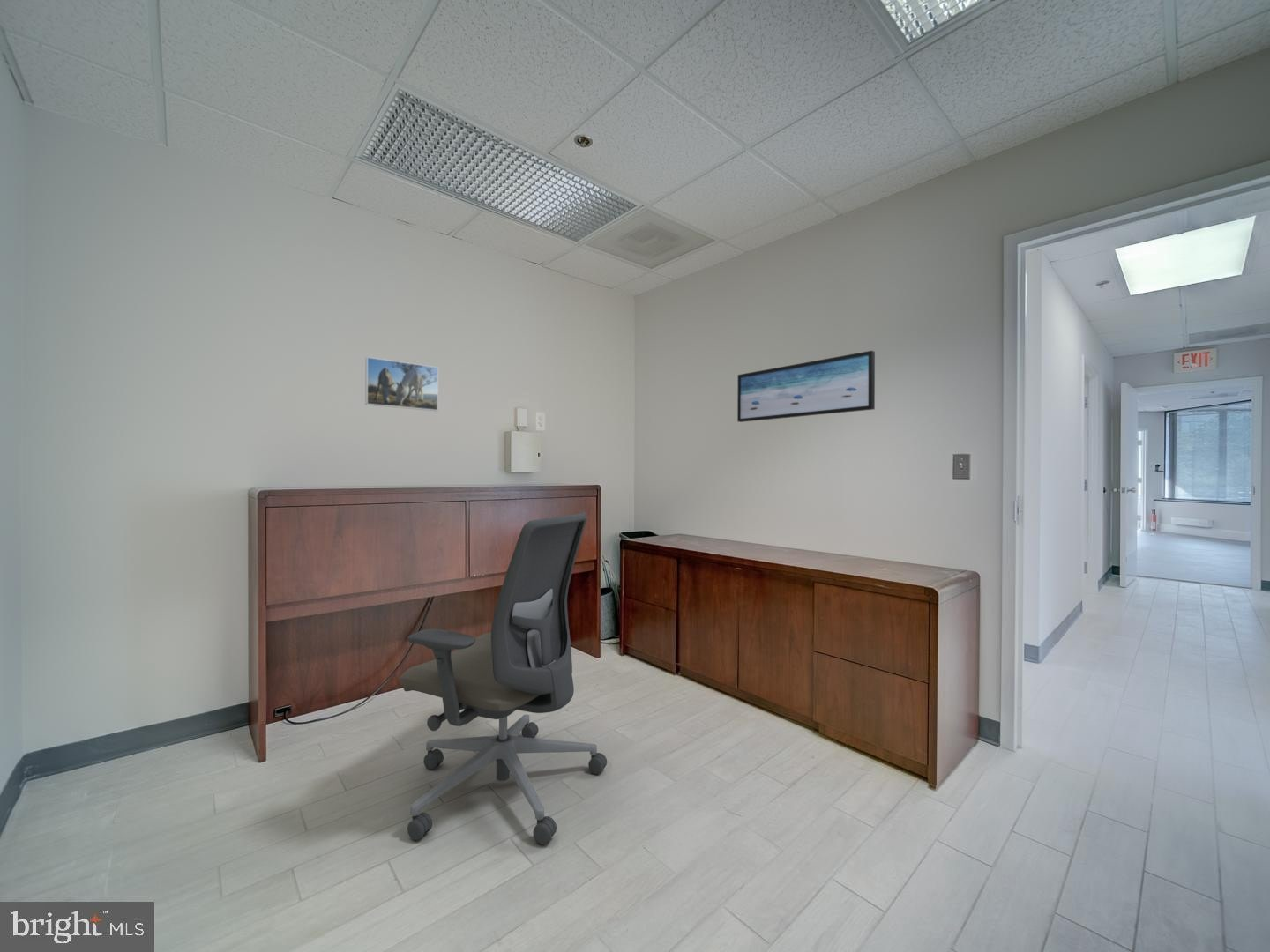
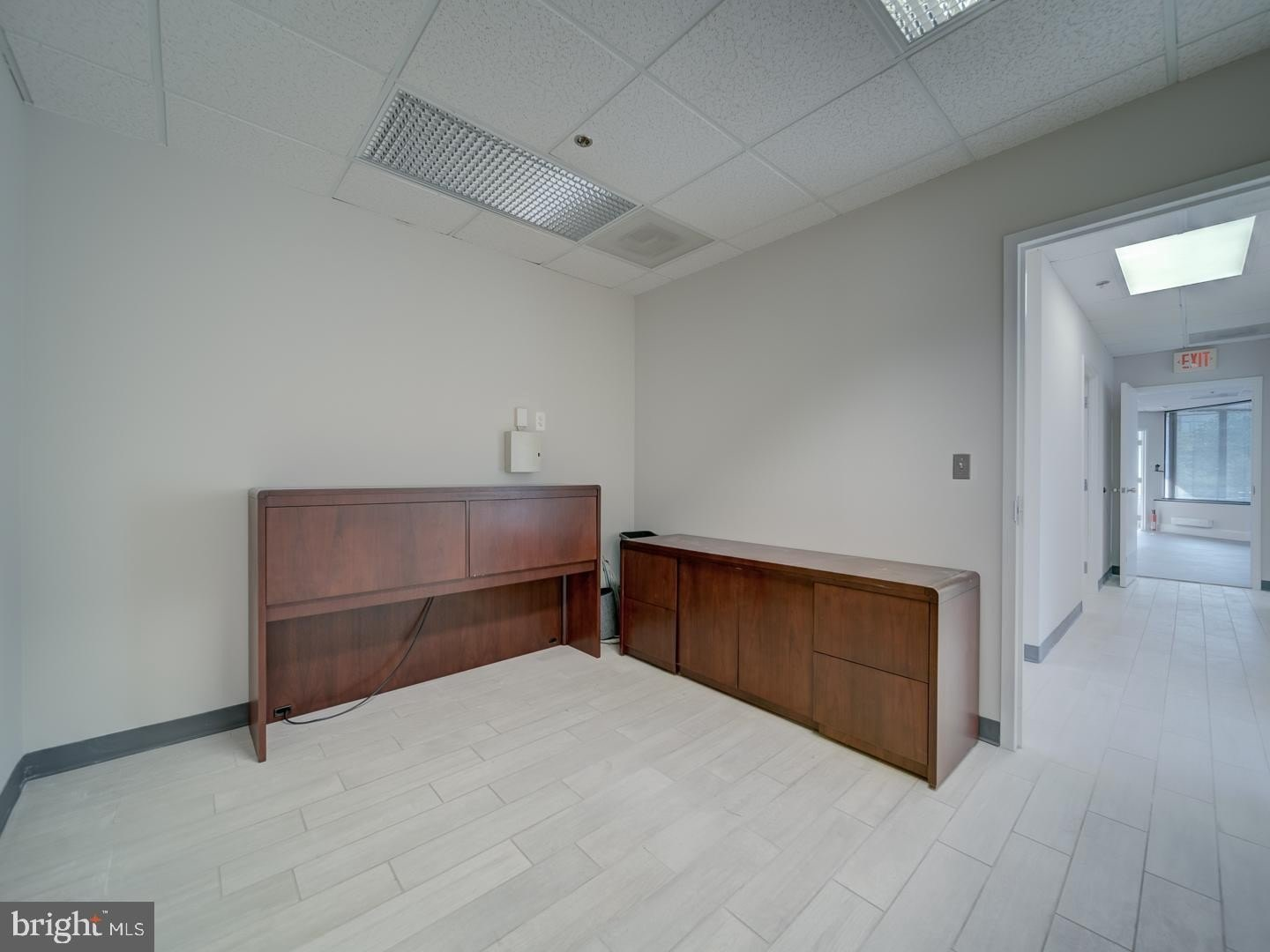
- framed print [364,356,439,412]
- wall art [736,350,876,423]
- office chair [399,512,608,845]
